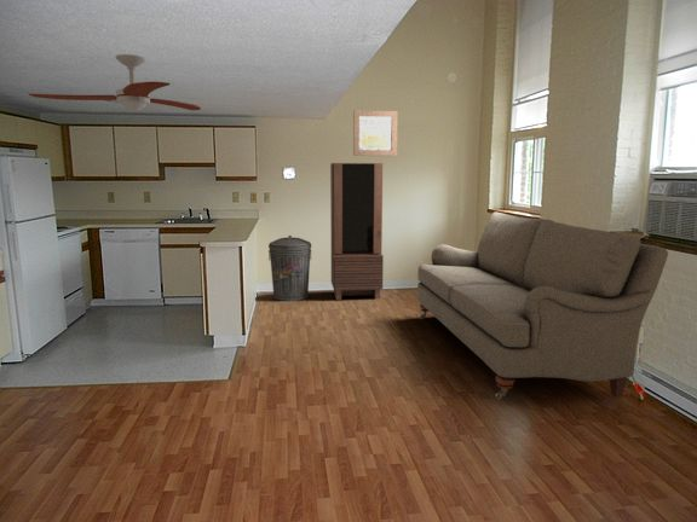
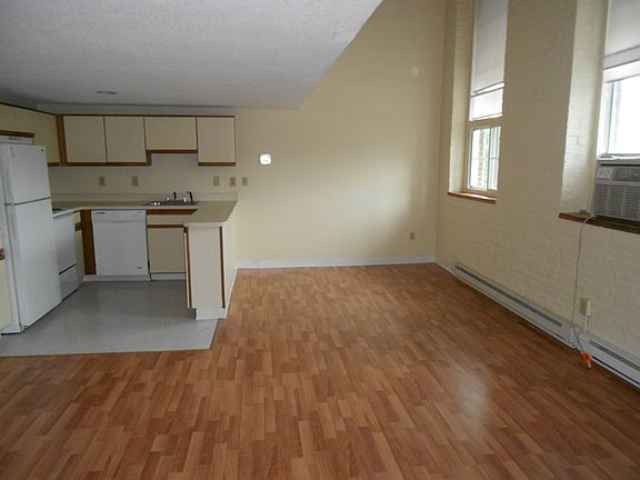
- trash can [267,234,312,302]
- wall art [352,109,399,157]
- ceiling fan [28,53,202,112]
- sofa [416,211,669,400]
- bookcase [329,162,385,301]
